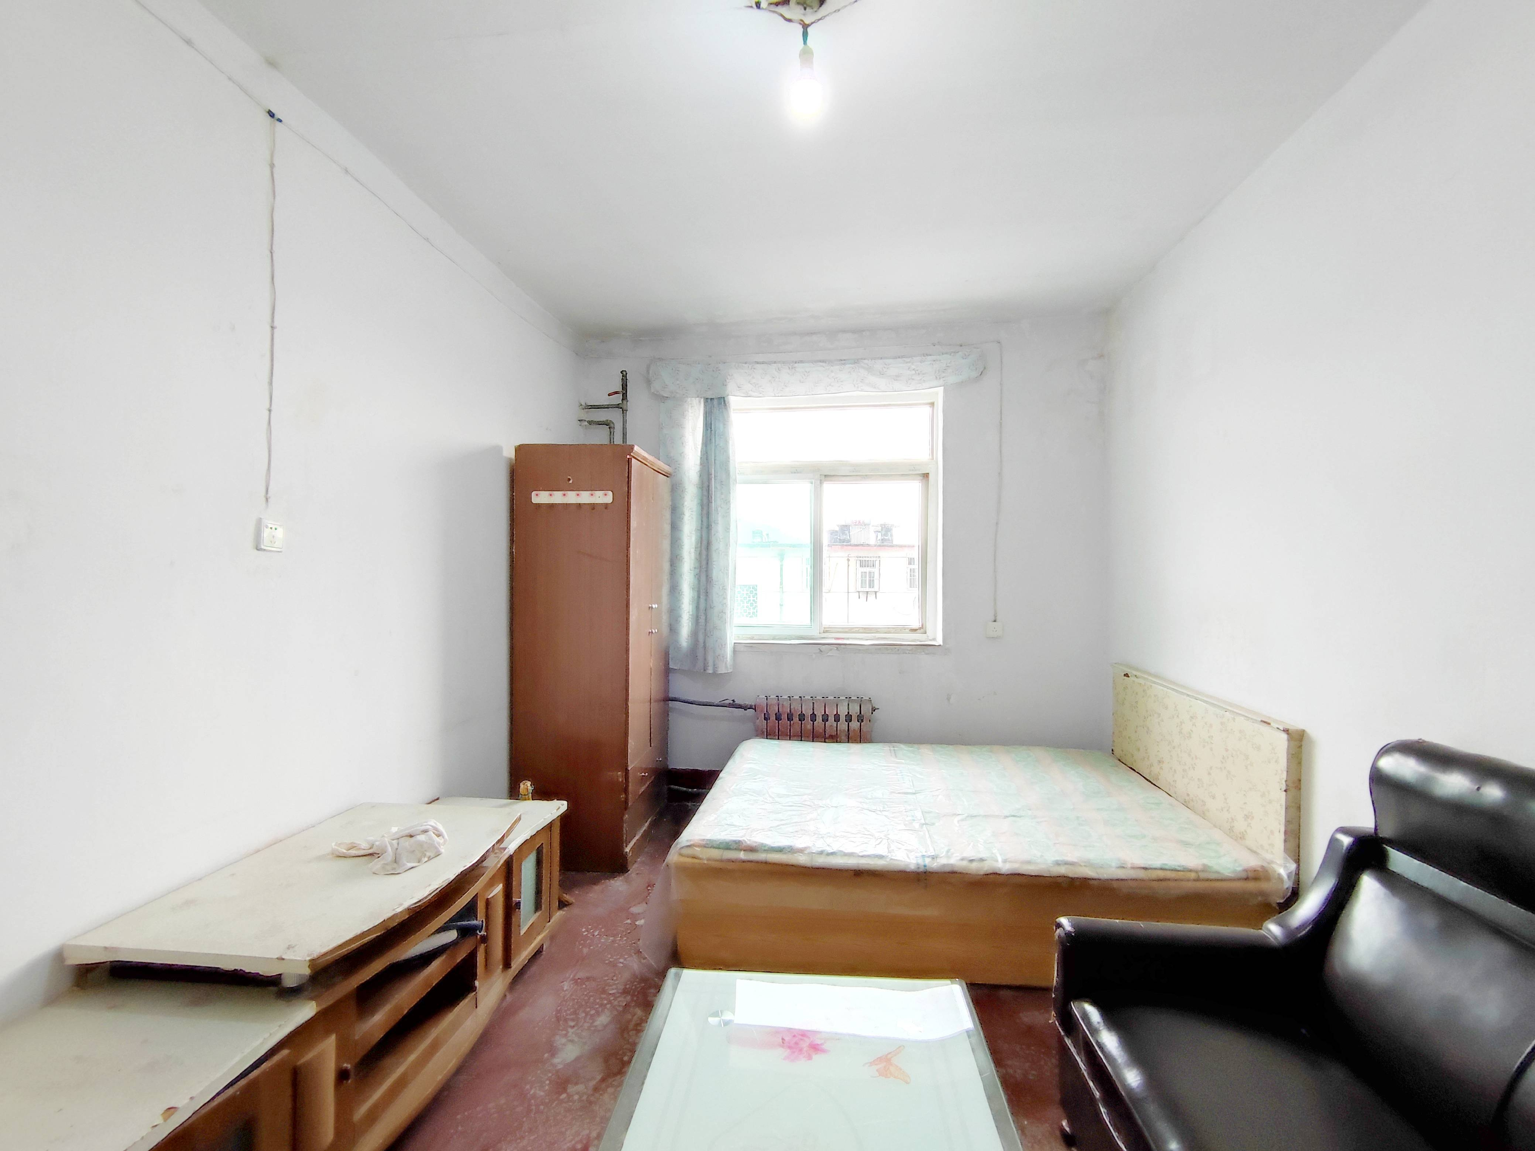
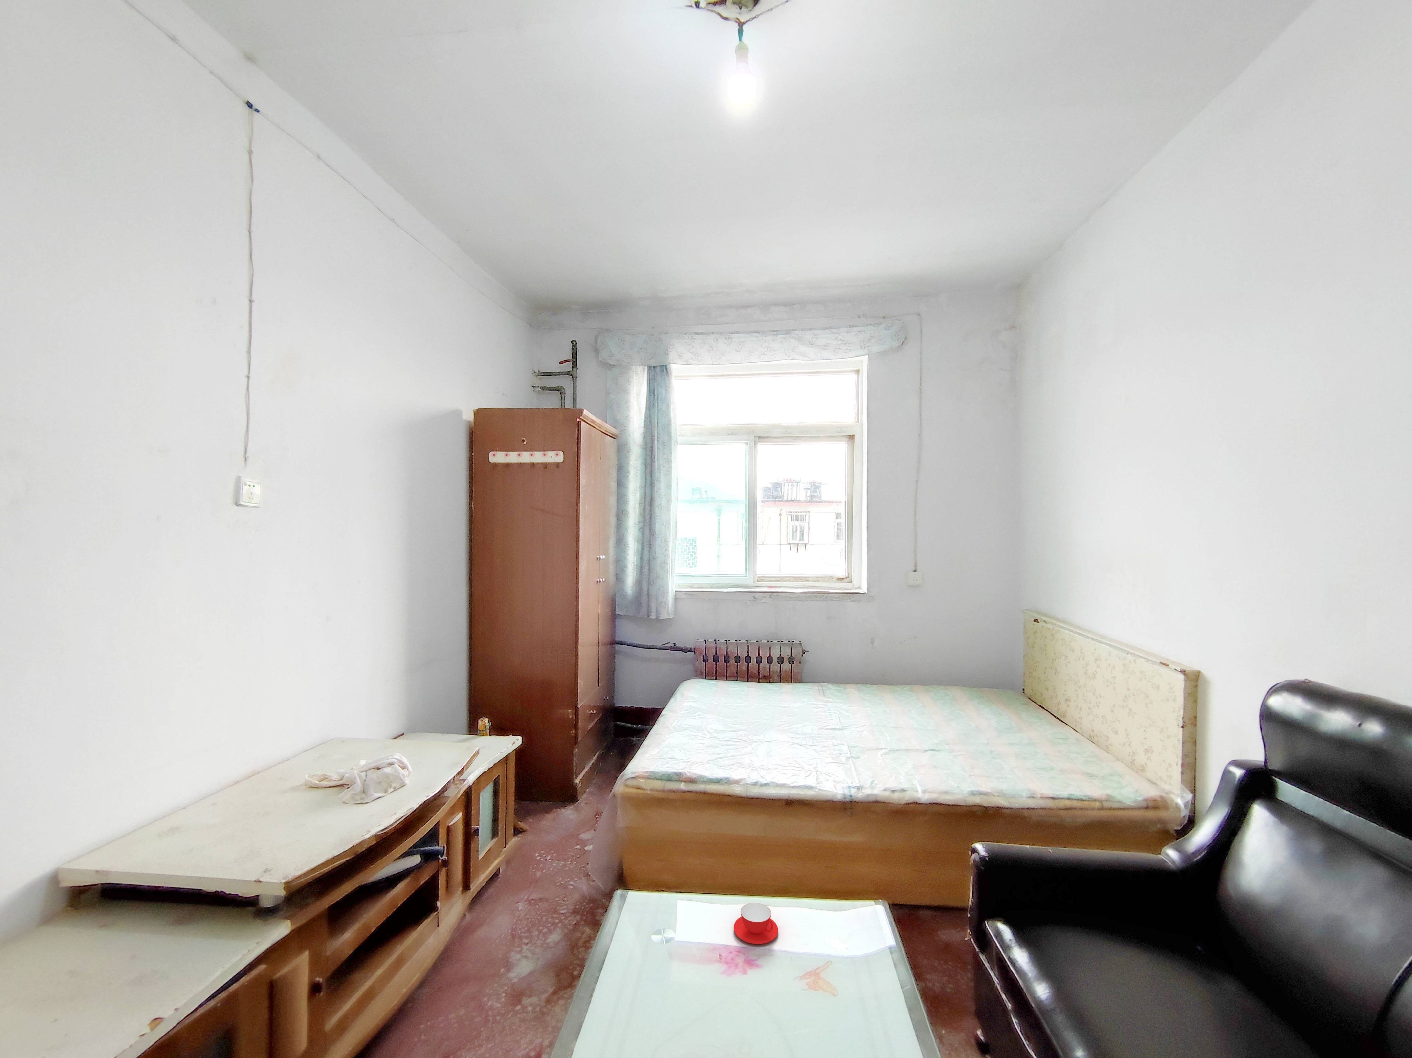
+ teacup [733,902,778,945]
